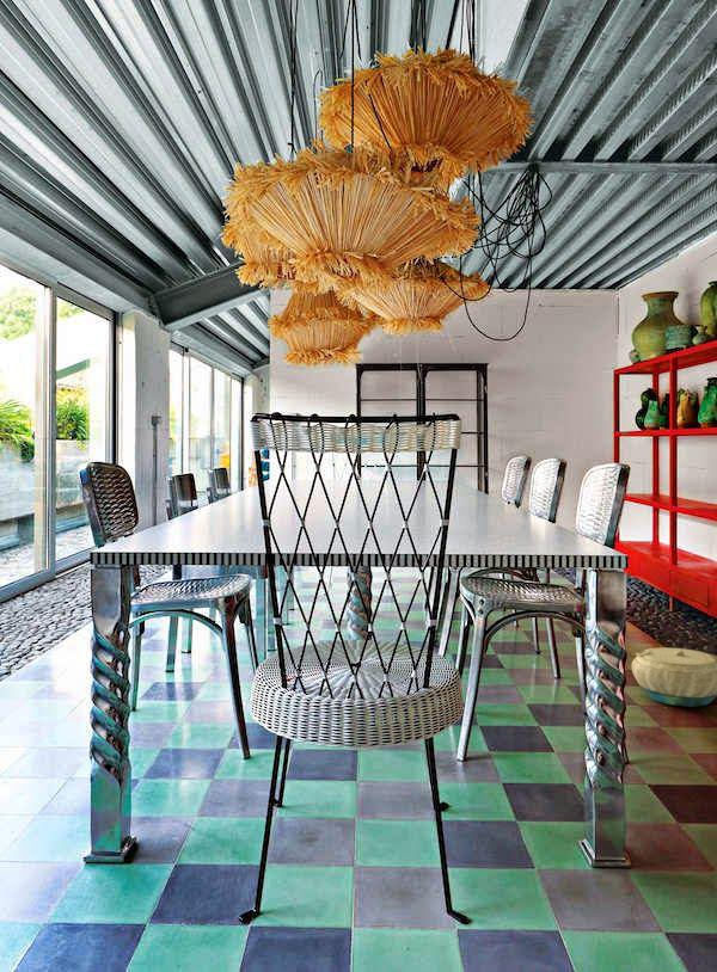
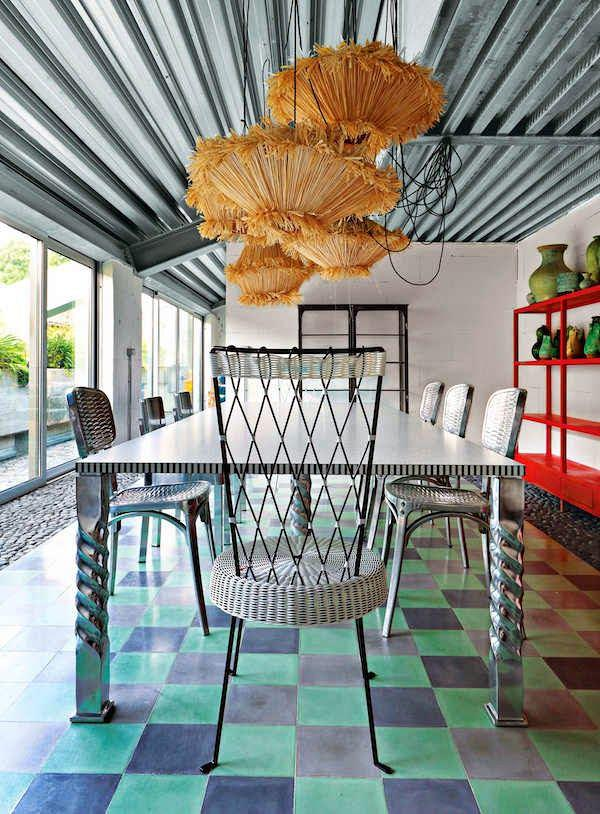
- basket [631,646,717,708]
